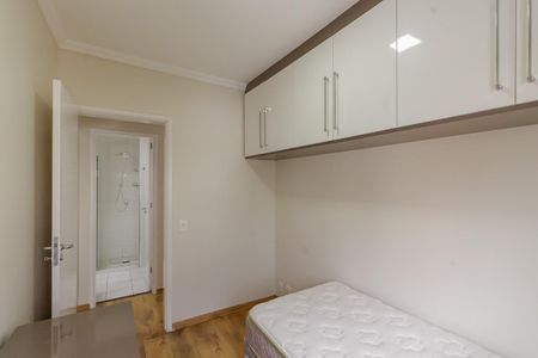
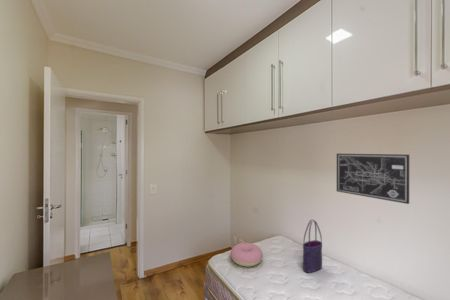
+ cushion [229,242,264,268]
+ wall art [336,153,410,205]
+ tote bag [302,219,323,274]
